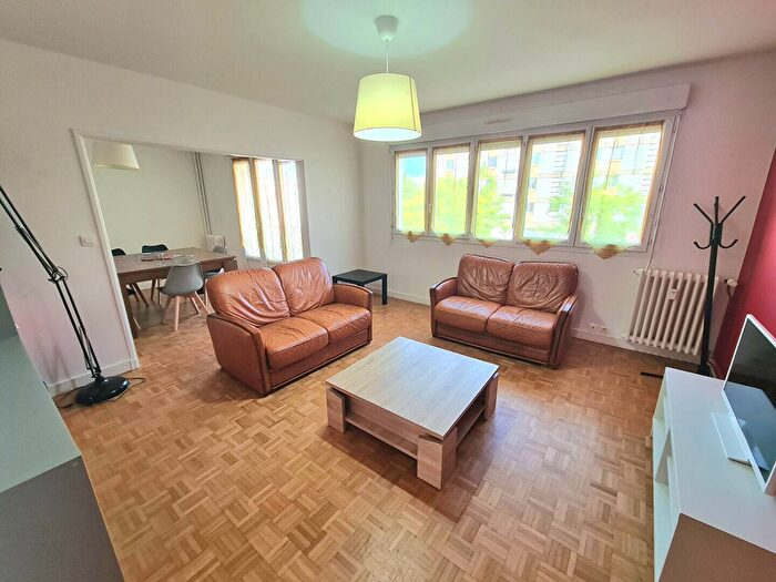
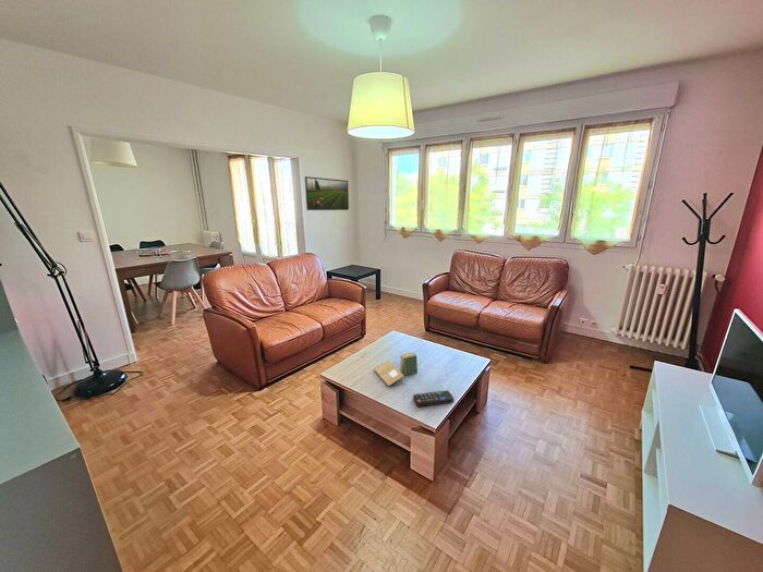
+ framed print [304,175,350,211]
+ remote control [412,389,455,409]
+ book [373,352,419,388]
